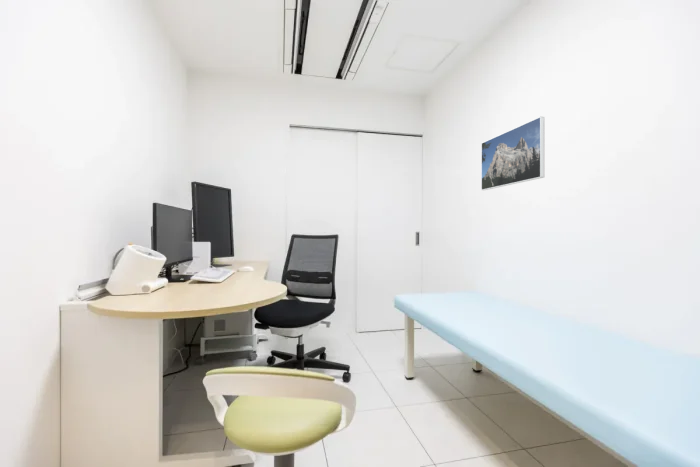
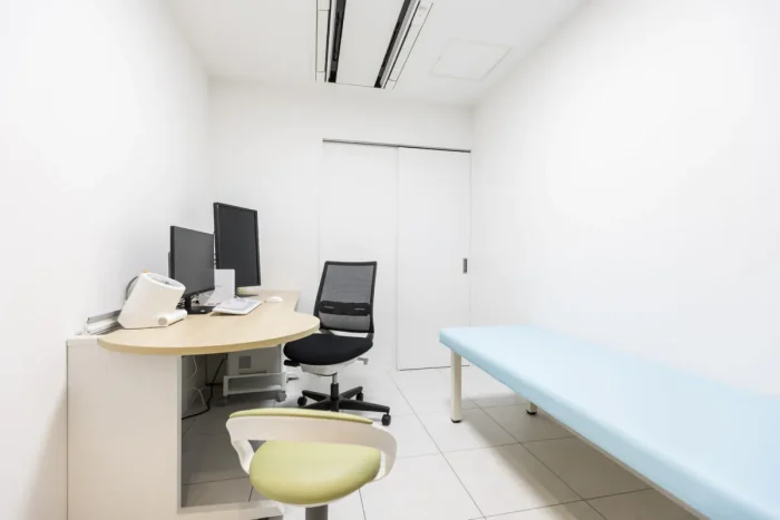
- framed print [480,116,545,191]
